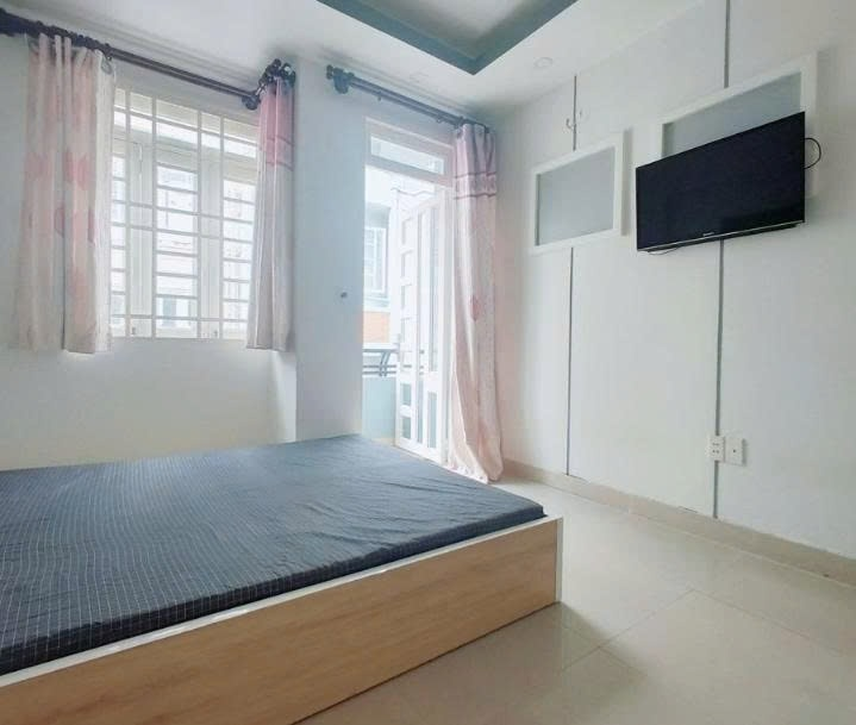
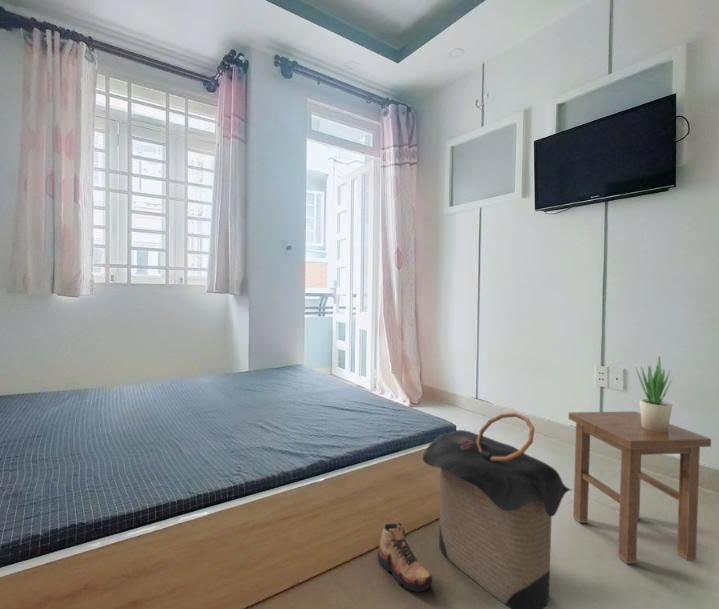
+ laundry hamper [422,412,573,609]
+ stool [567,410,712,565]
+ potted plant [635,356,674,432]
+ shoe [377,522,433,593]
